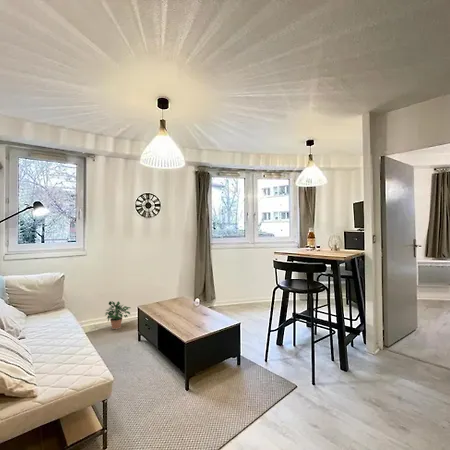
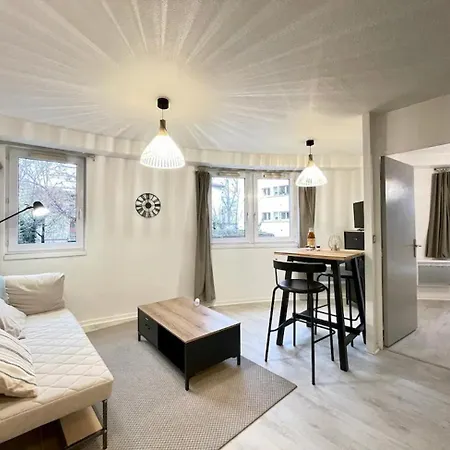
- potted plant [104,300,131,330]
